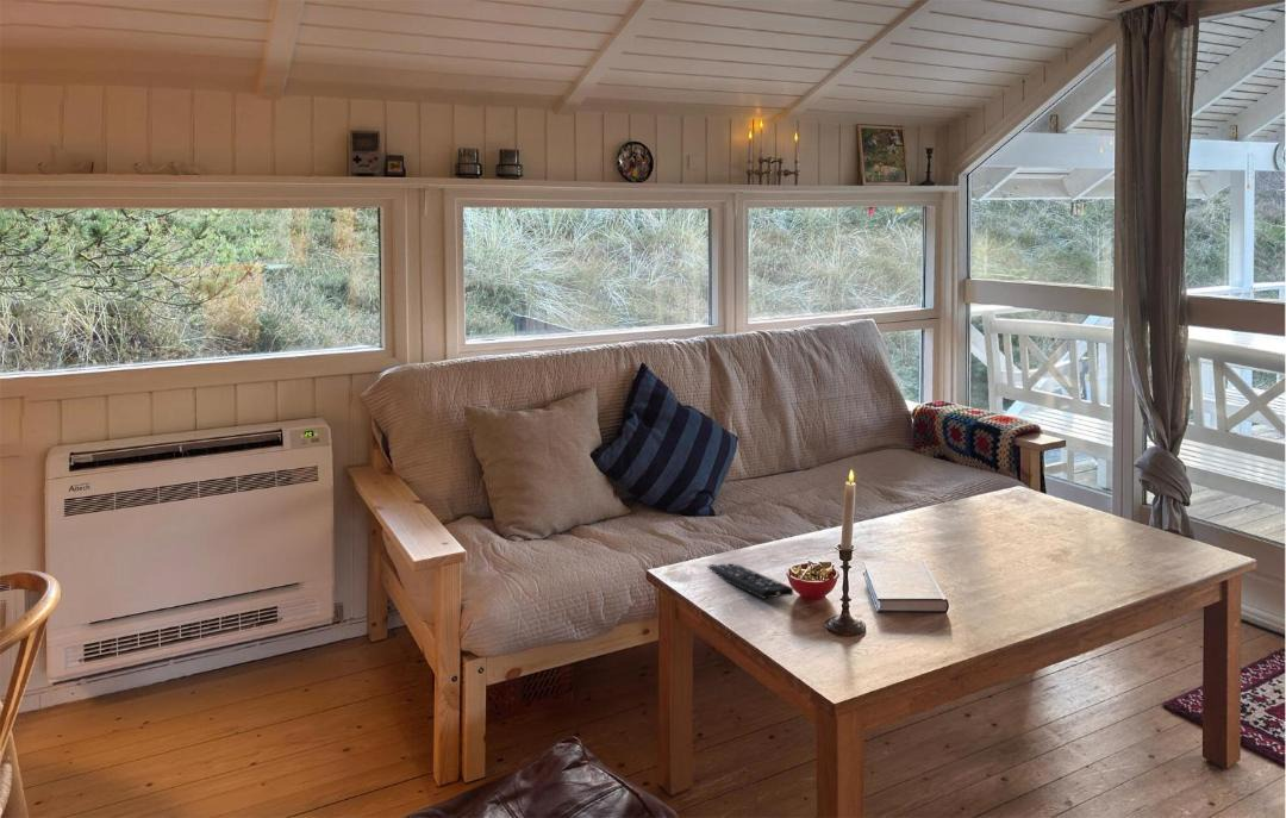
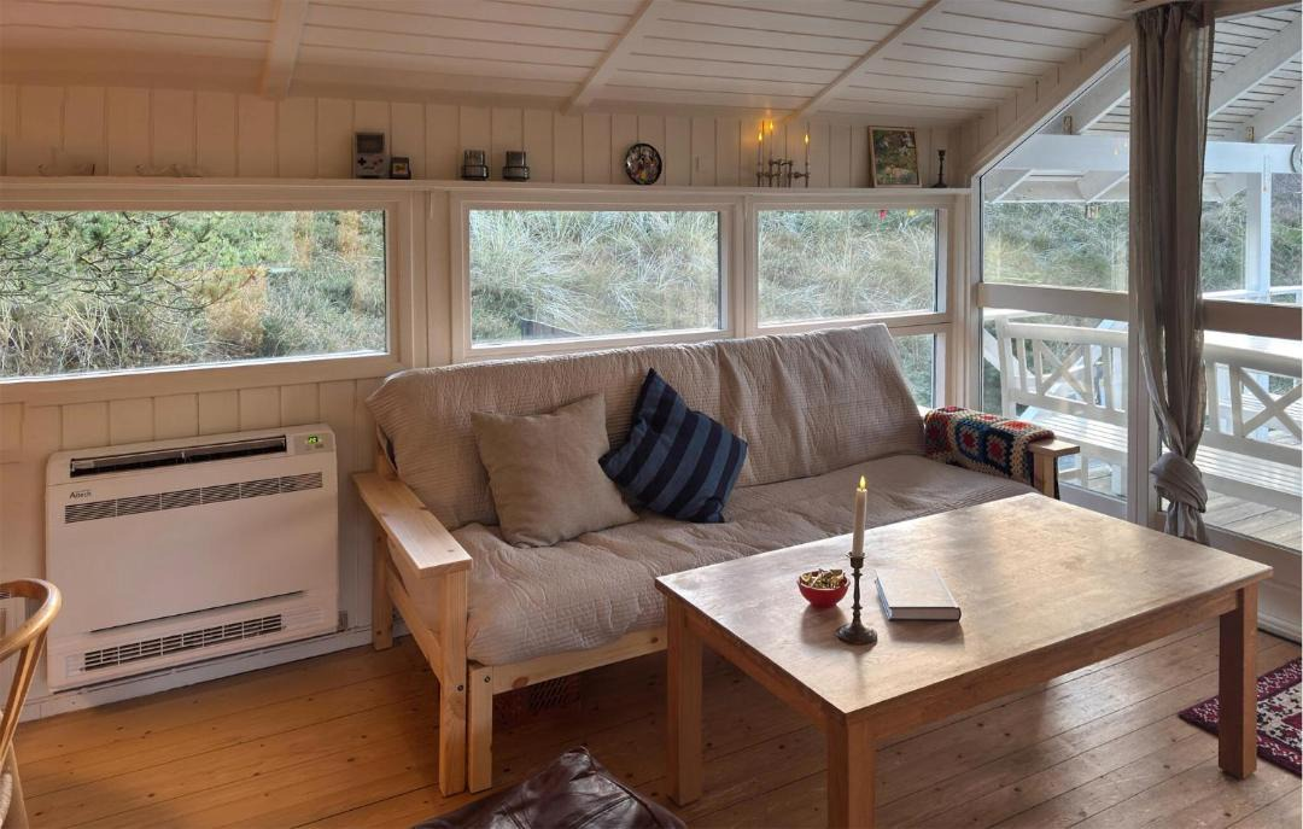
- remote control [706,562,794,600]
